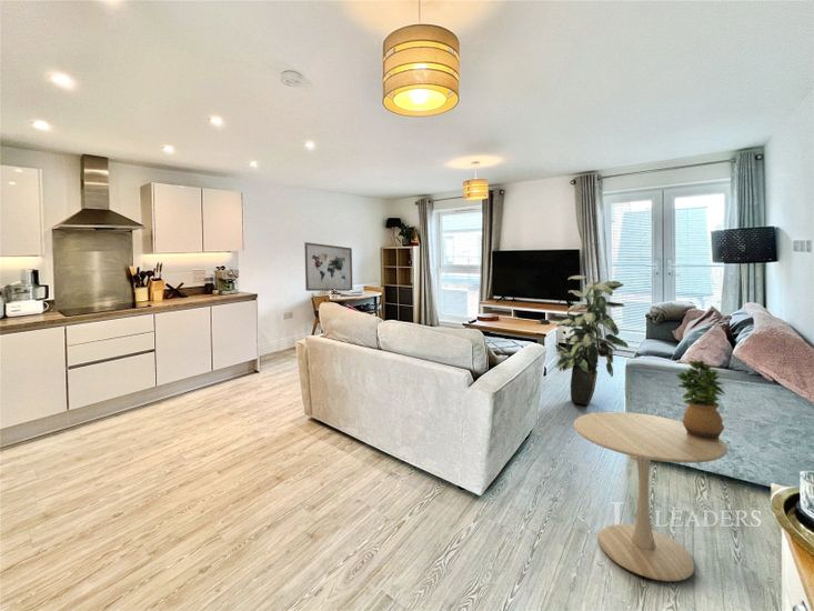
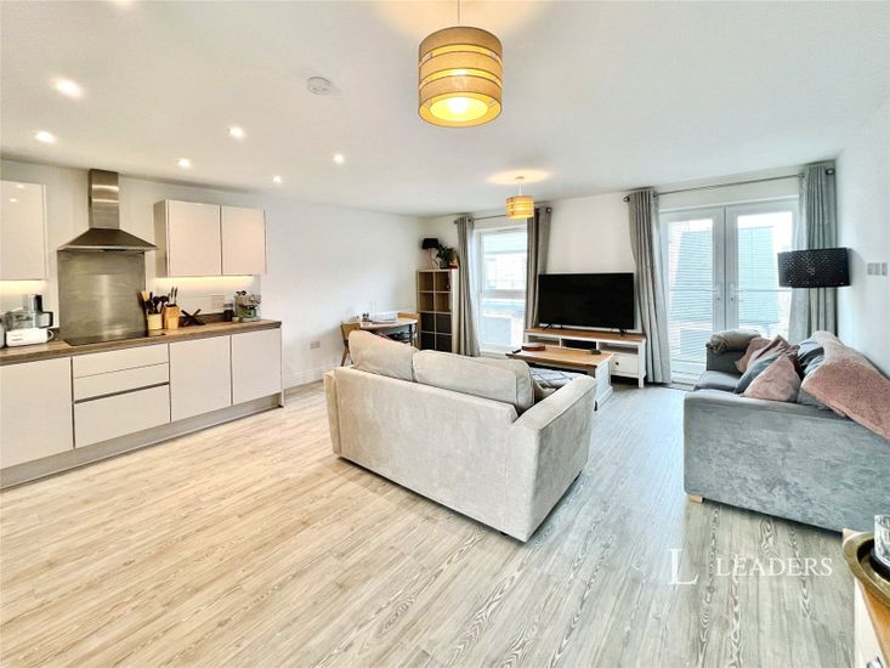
- potted plant [675,359,726,442]
- indoor plant [554,274,630,407]
- wall art [303,241,353,292]
- side table [573,411,728,582]
